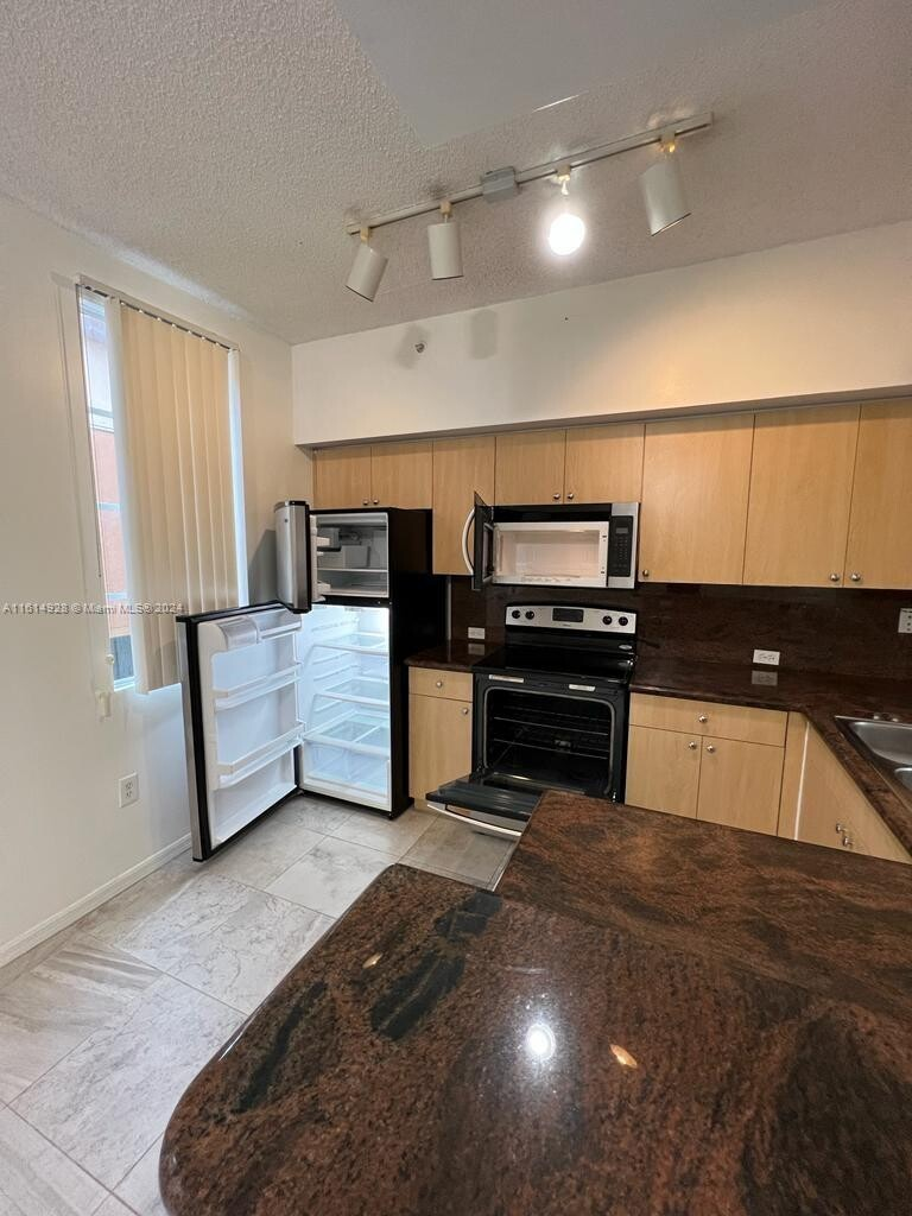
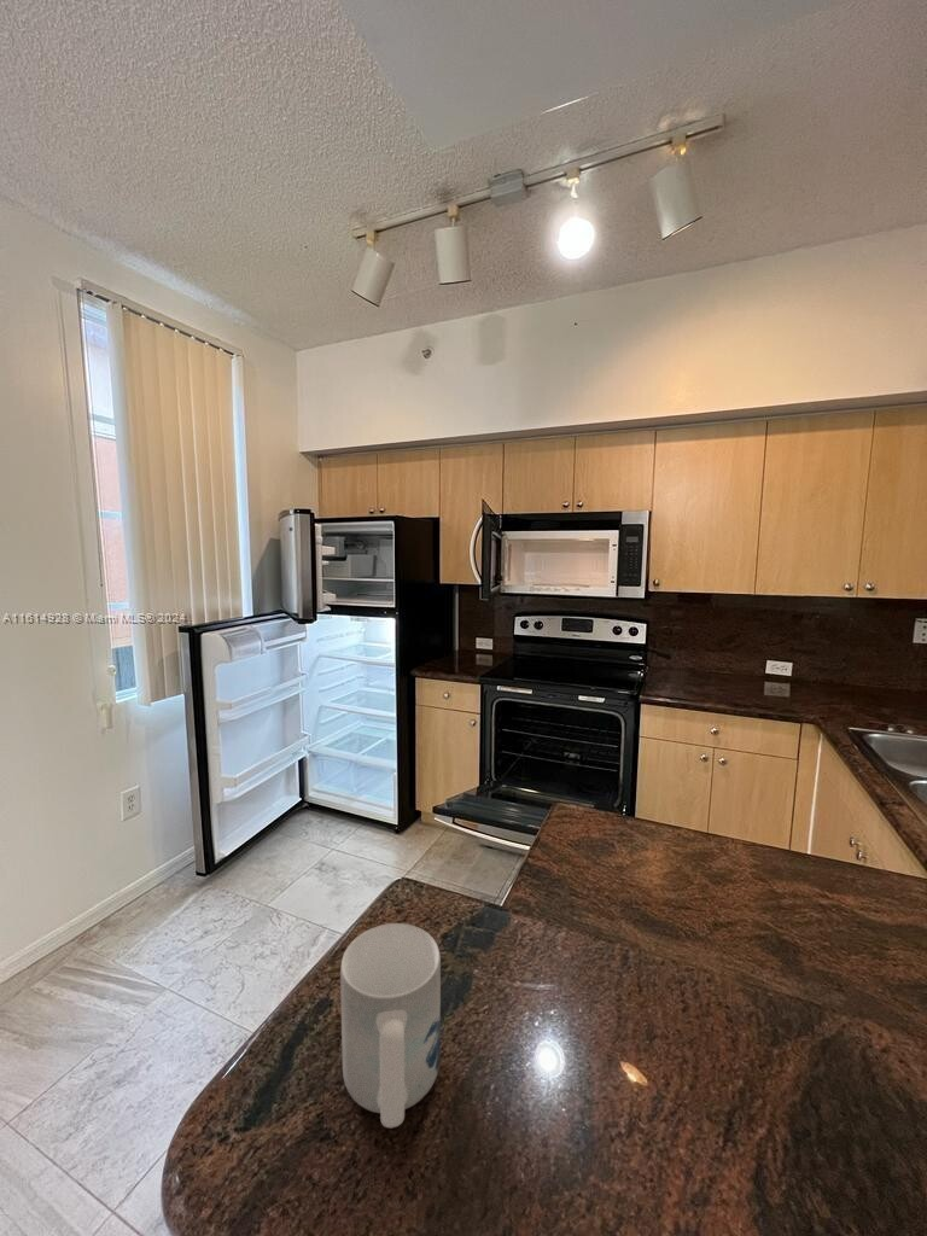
+ mug [339,922,442,1129]
